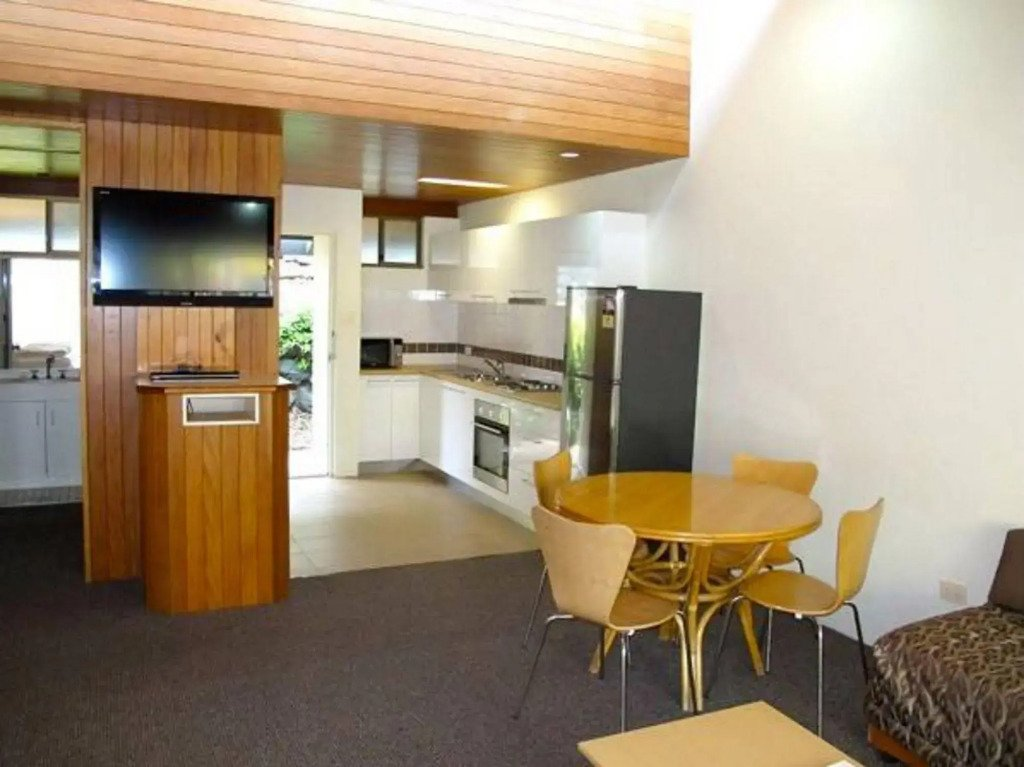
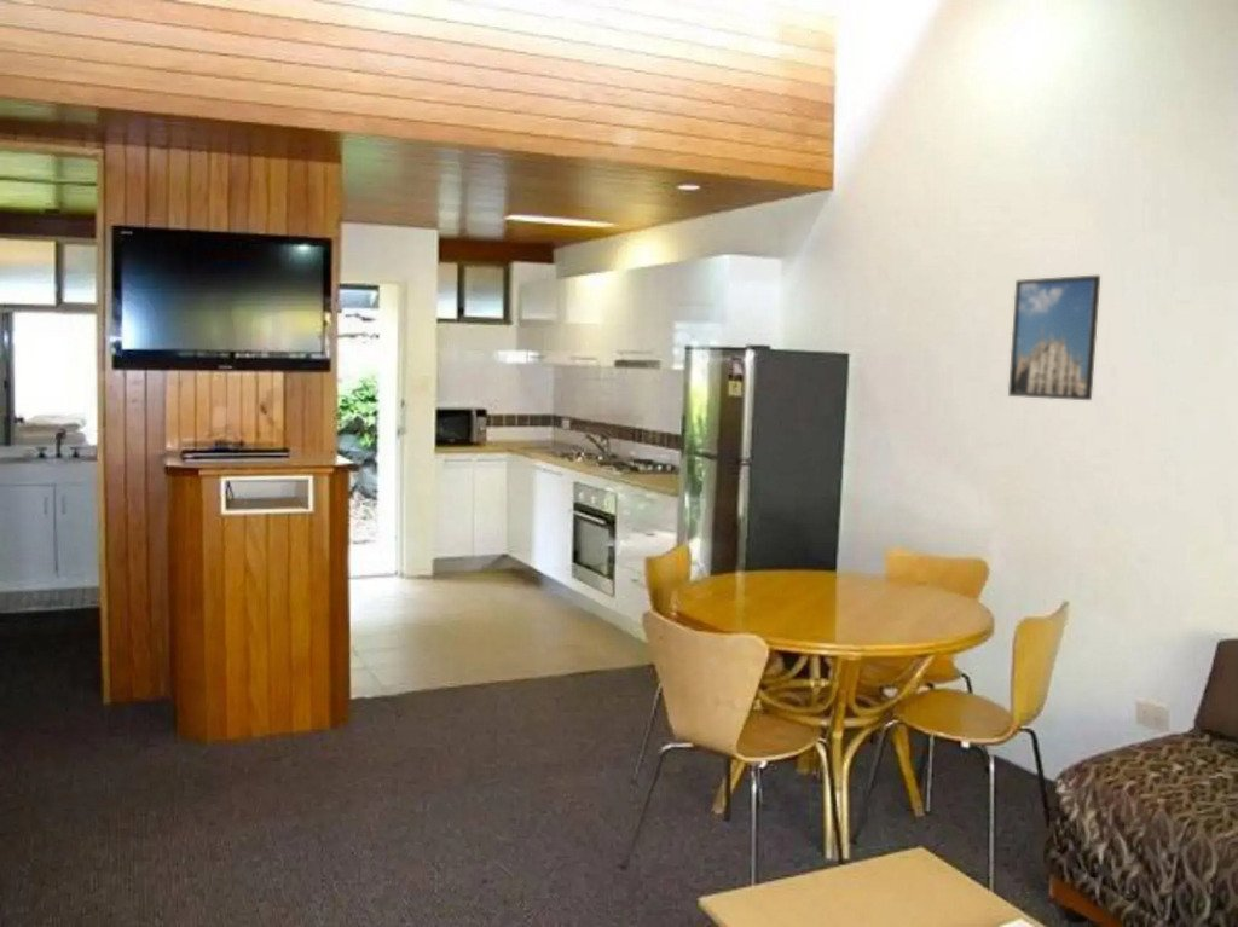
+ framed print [1007,274,1101,401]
